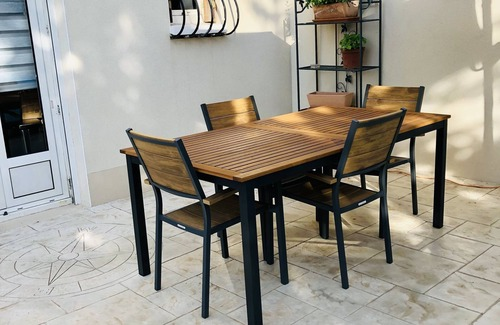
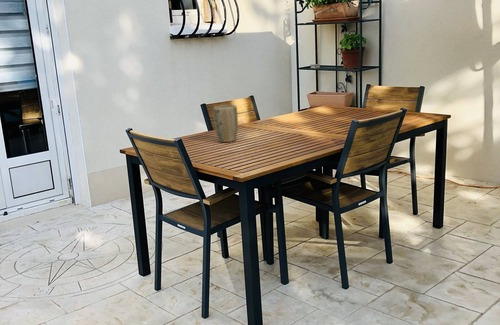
+ plant pot [213,104,239,143]
